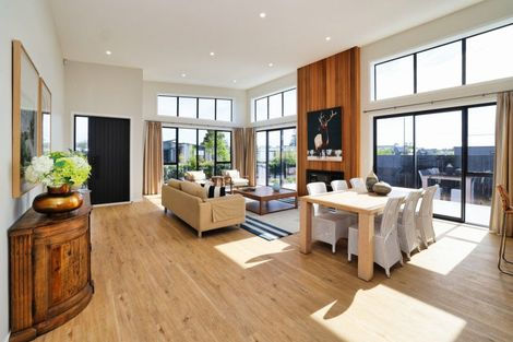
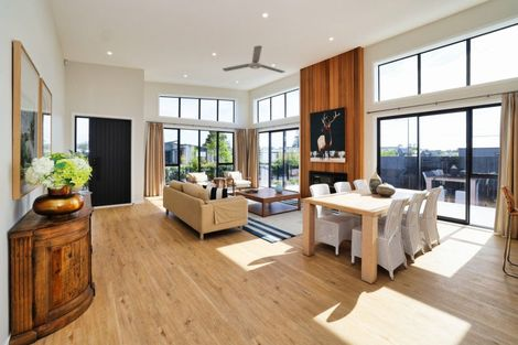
+ ceiling fan [222,45,285,74]
